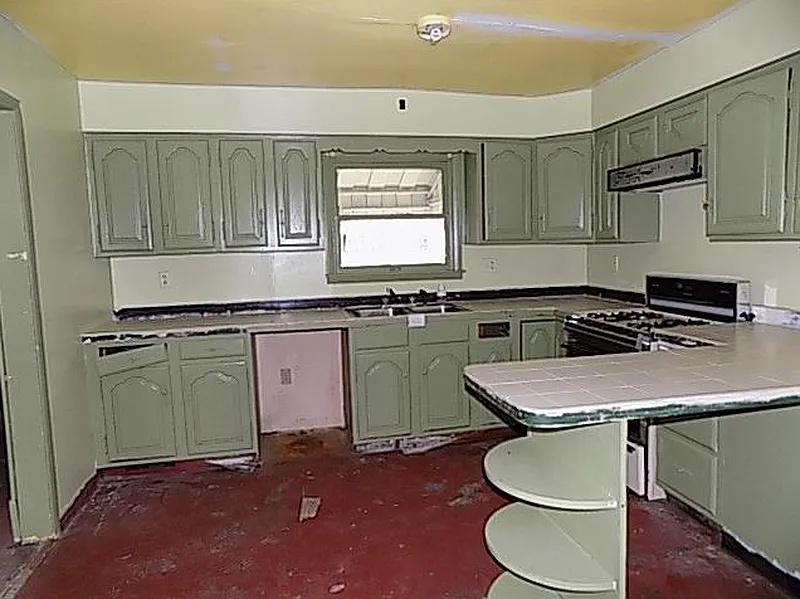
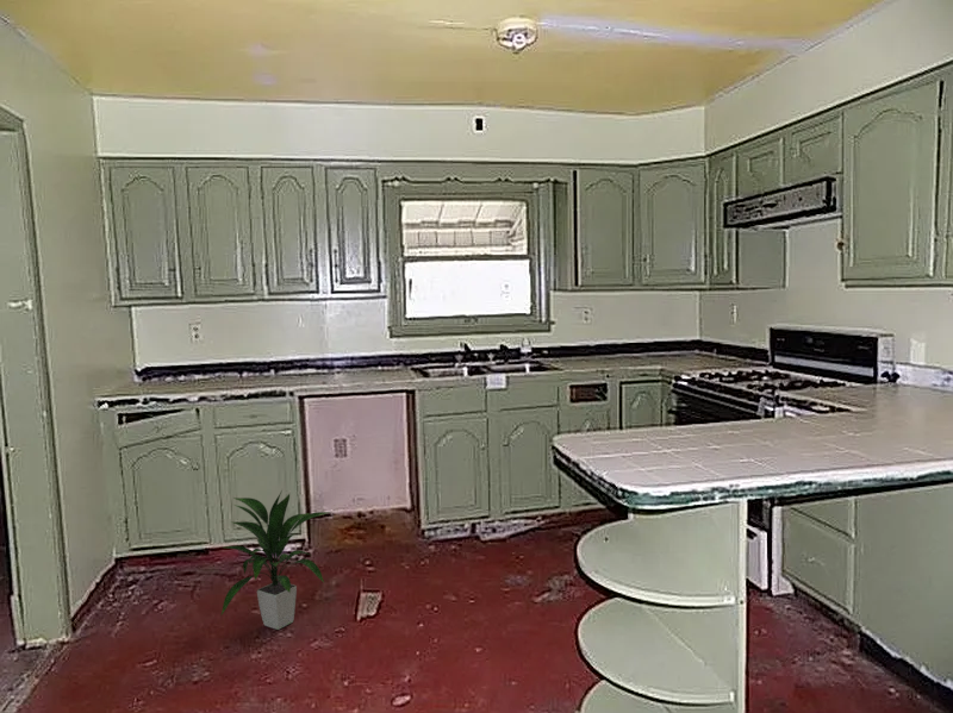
+ indoor plant [220,489,331,631]
